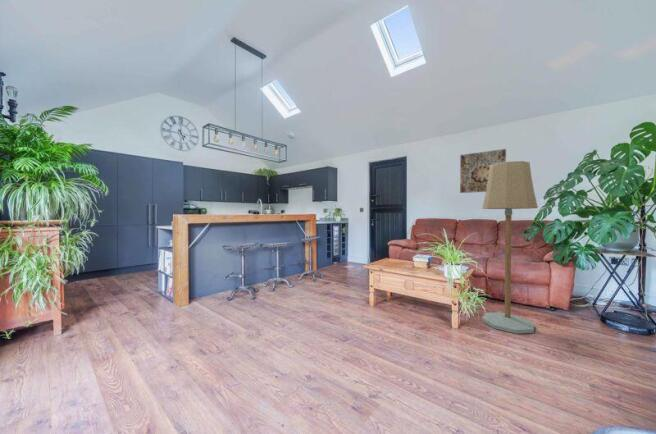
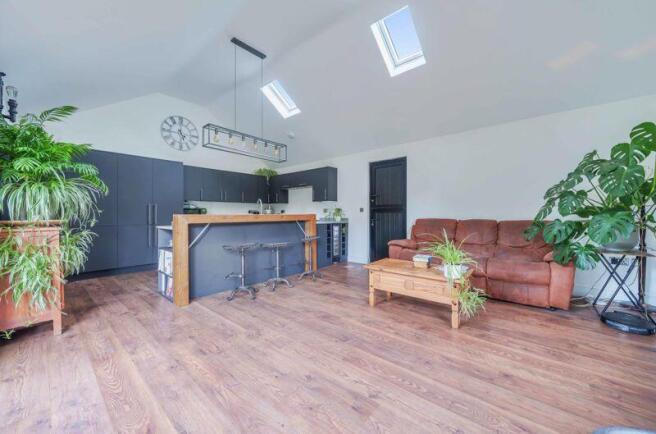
- floor lamp [481,160,539,335]
- wall art [459,148,507,194]
